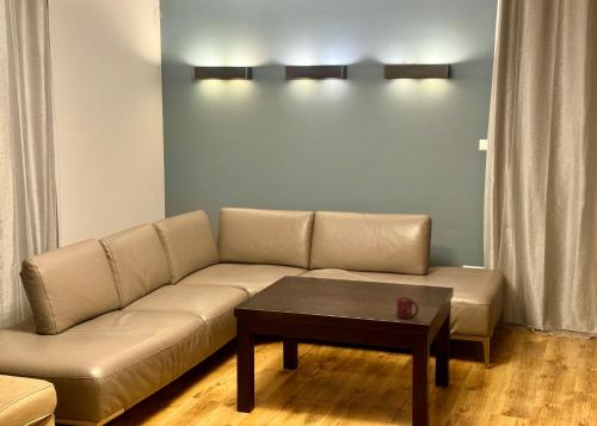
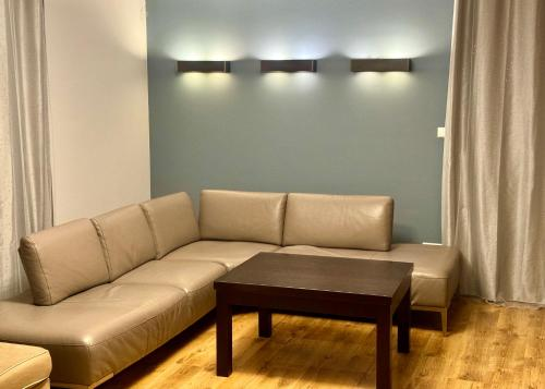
- cup [395,296,420,320]
